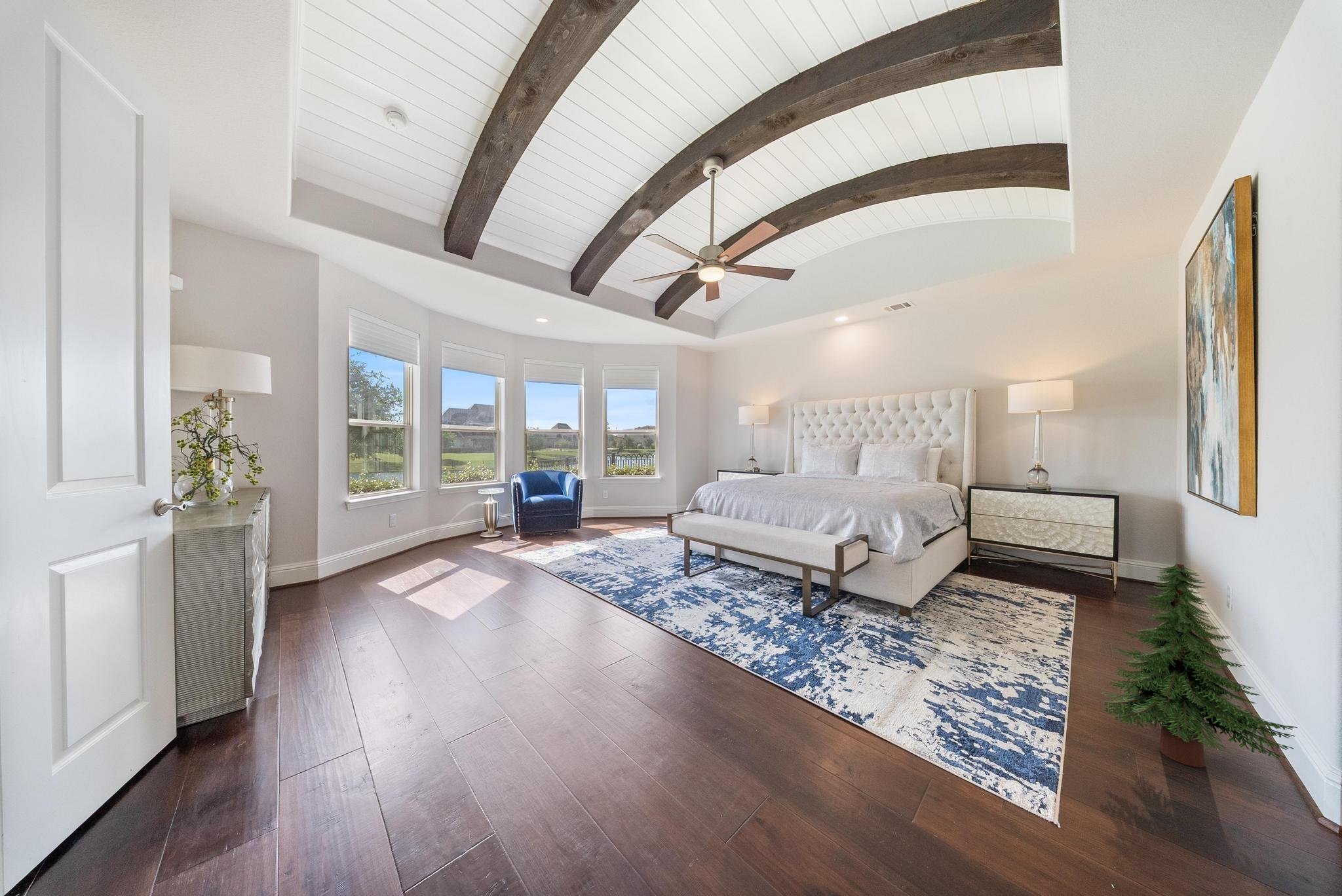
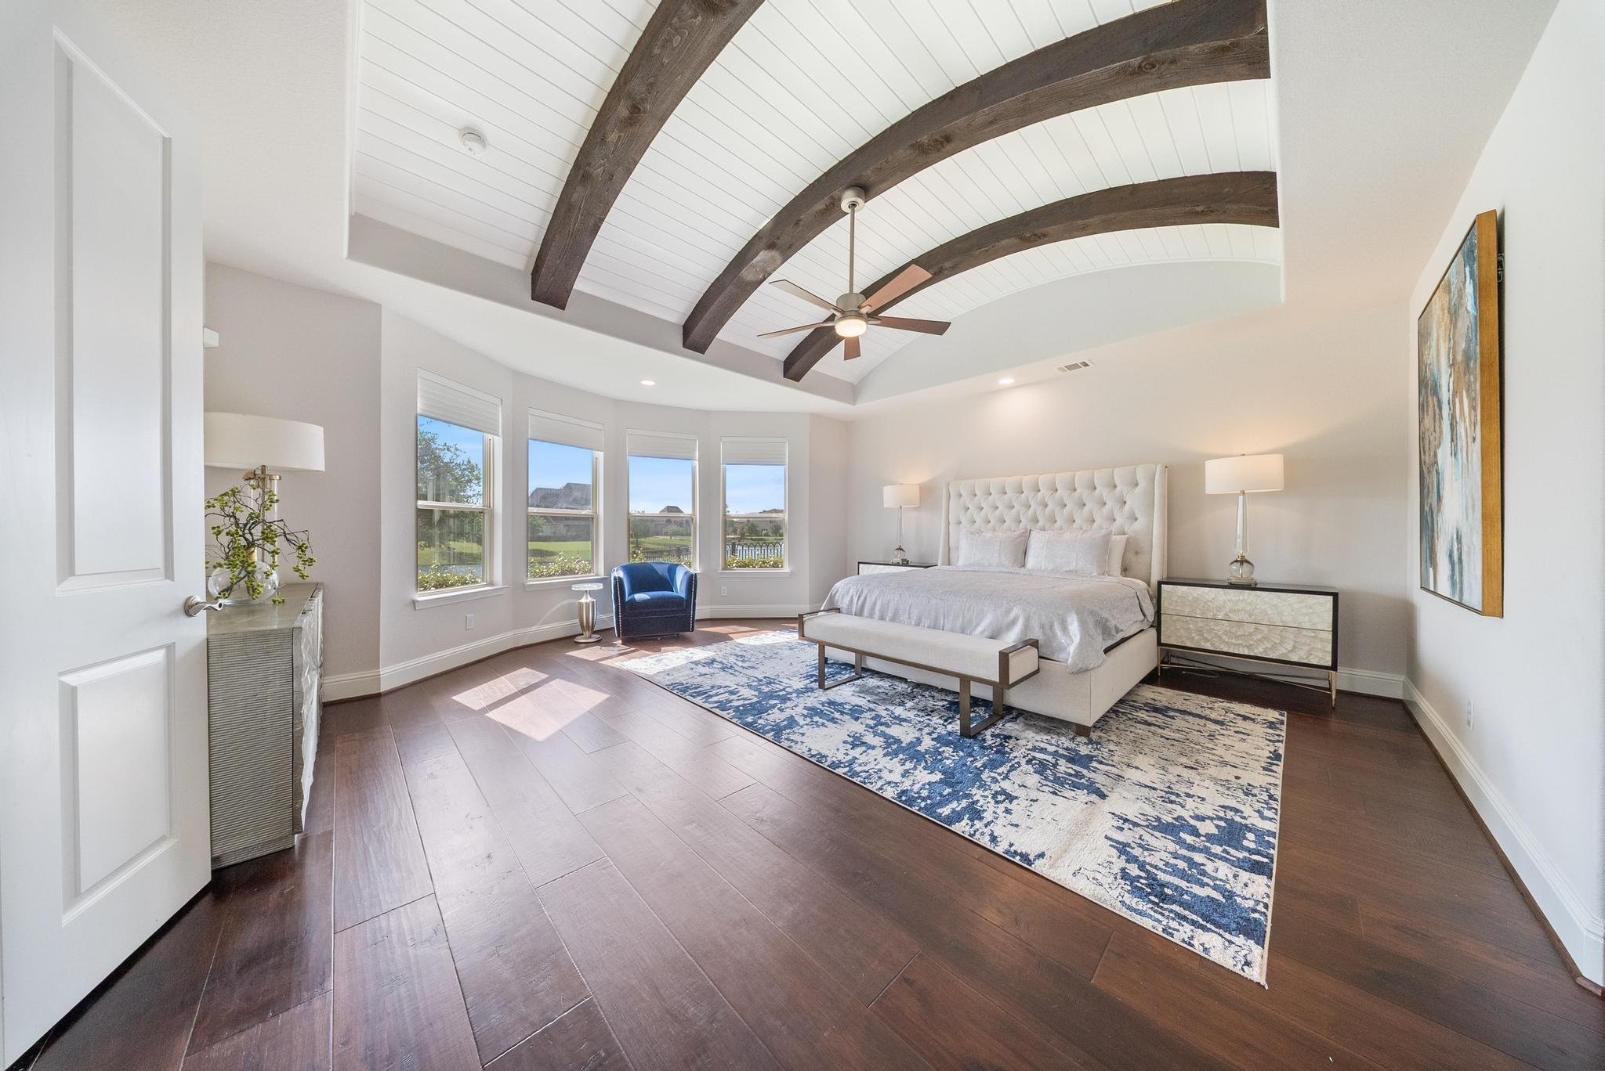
- tree [1098,563,1298,768]
